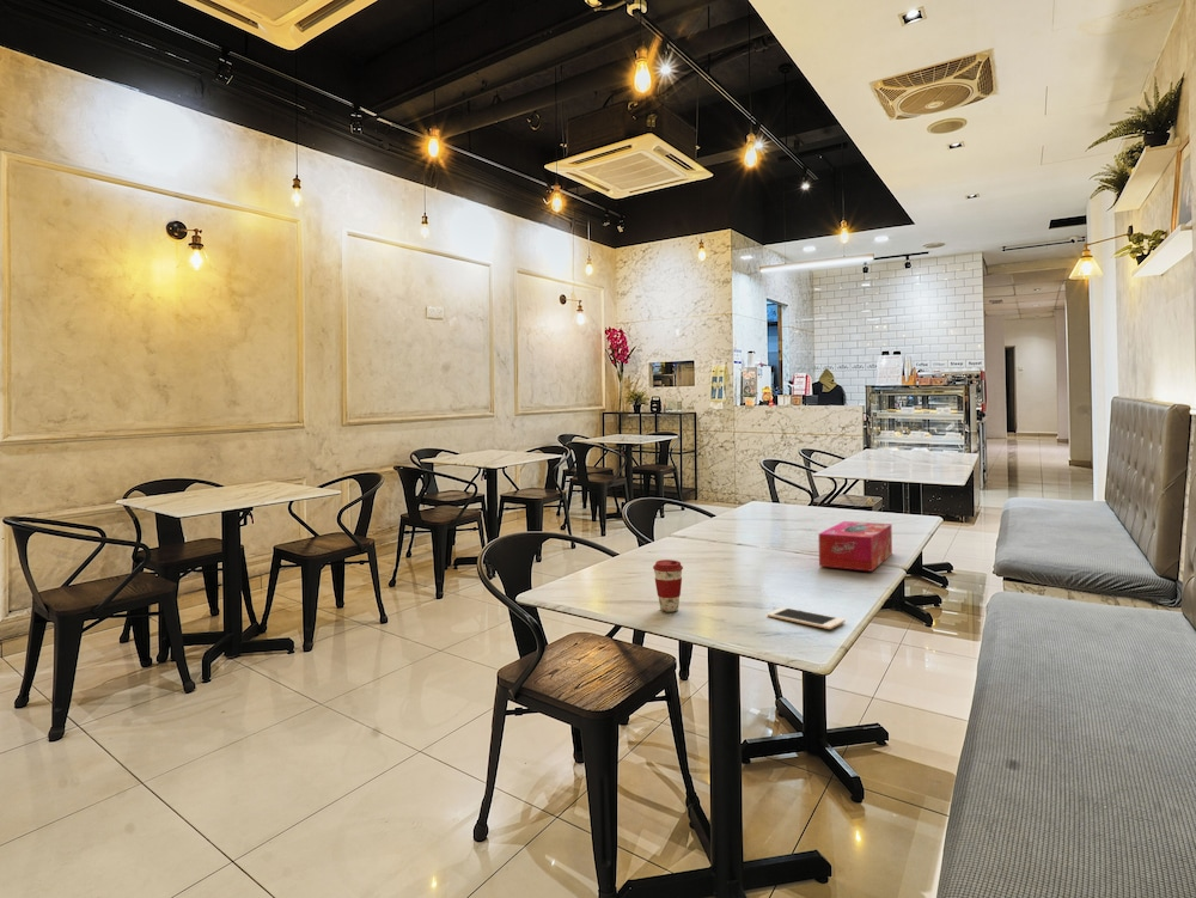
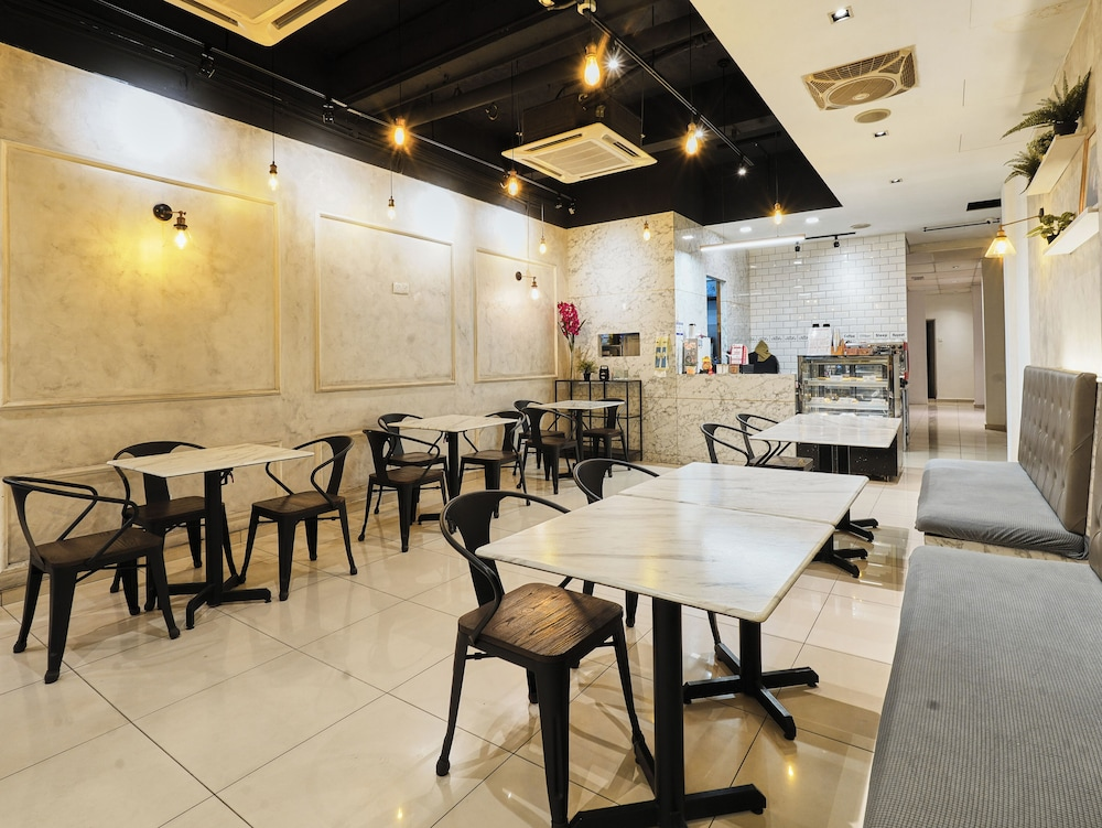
- cell phone [767,606,847,630]
- tissue box [818,520,893,573]
- coffee cup [652,558,684,613]
